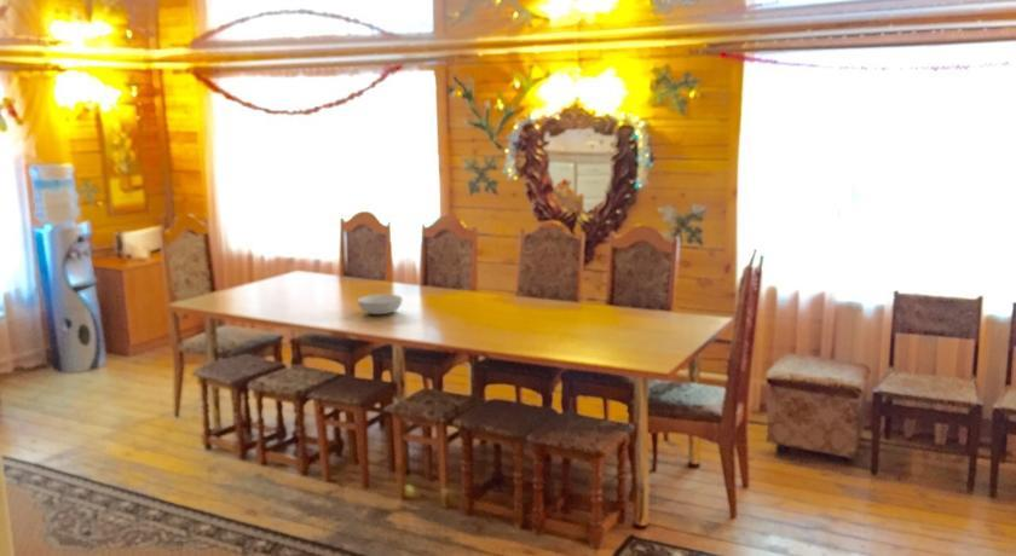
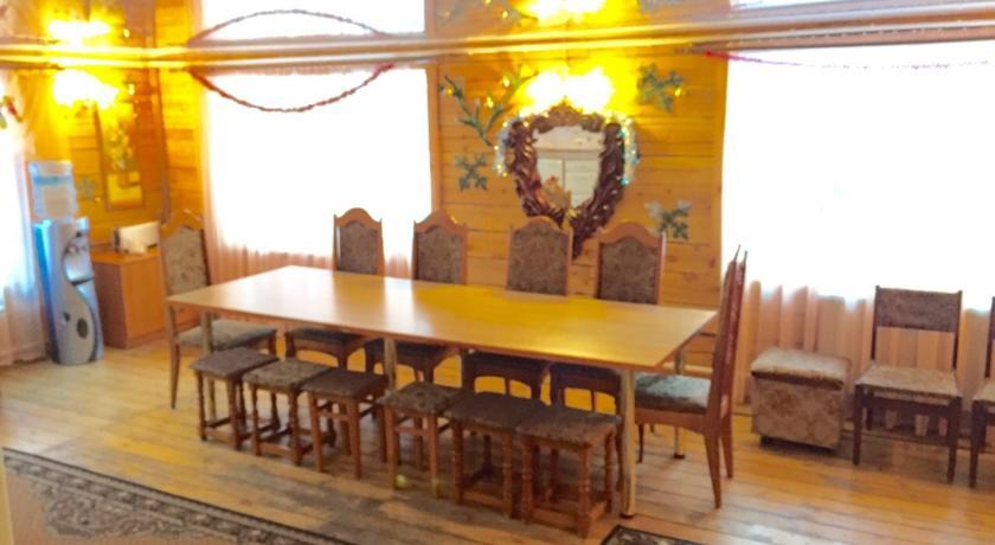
- serving bowl [356,294,404,315]
